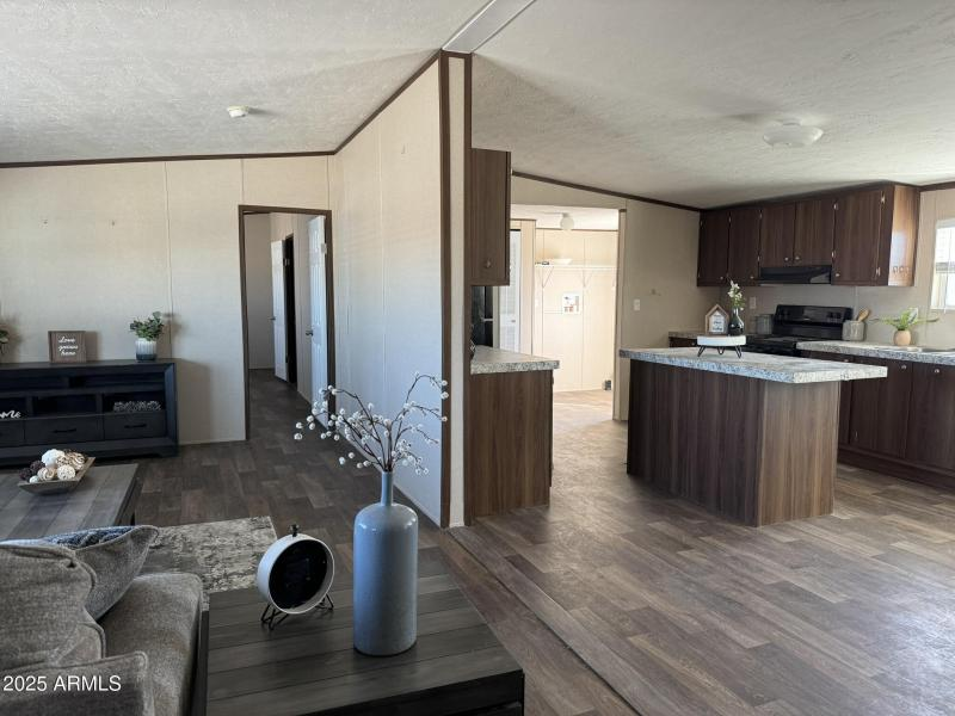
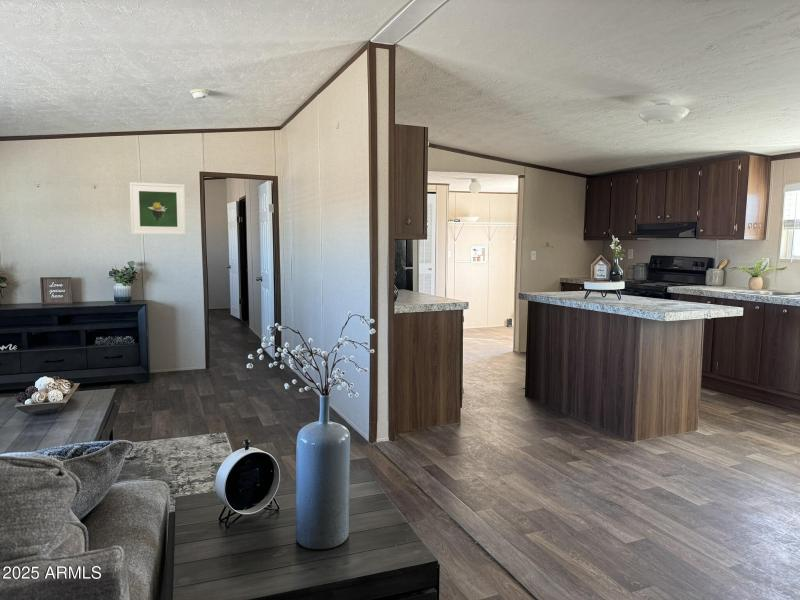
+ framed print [129,181,187,236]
